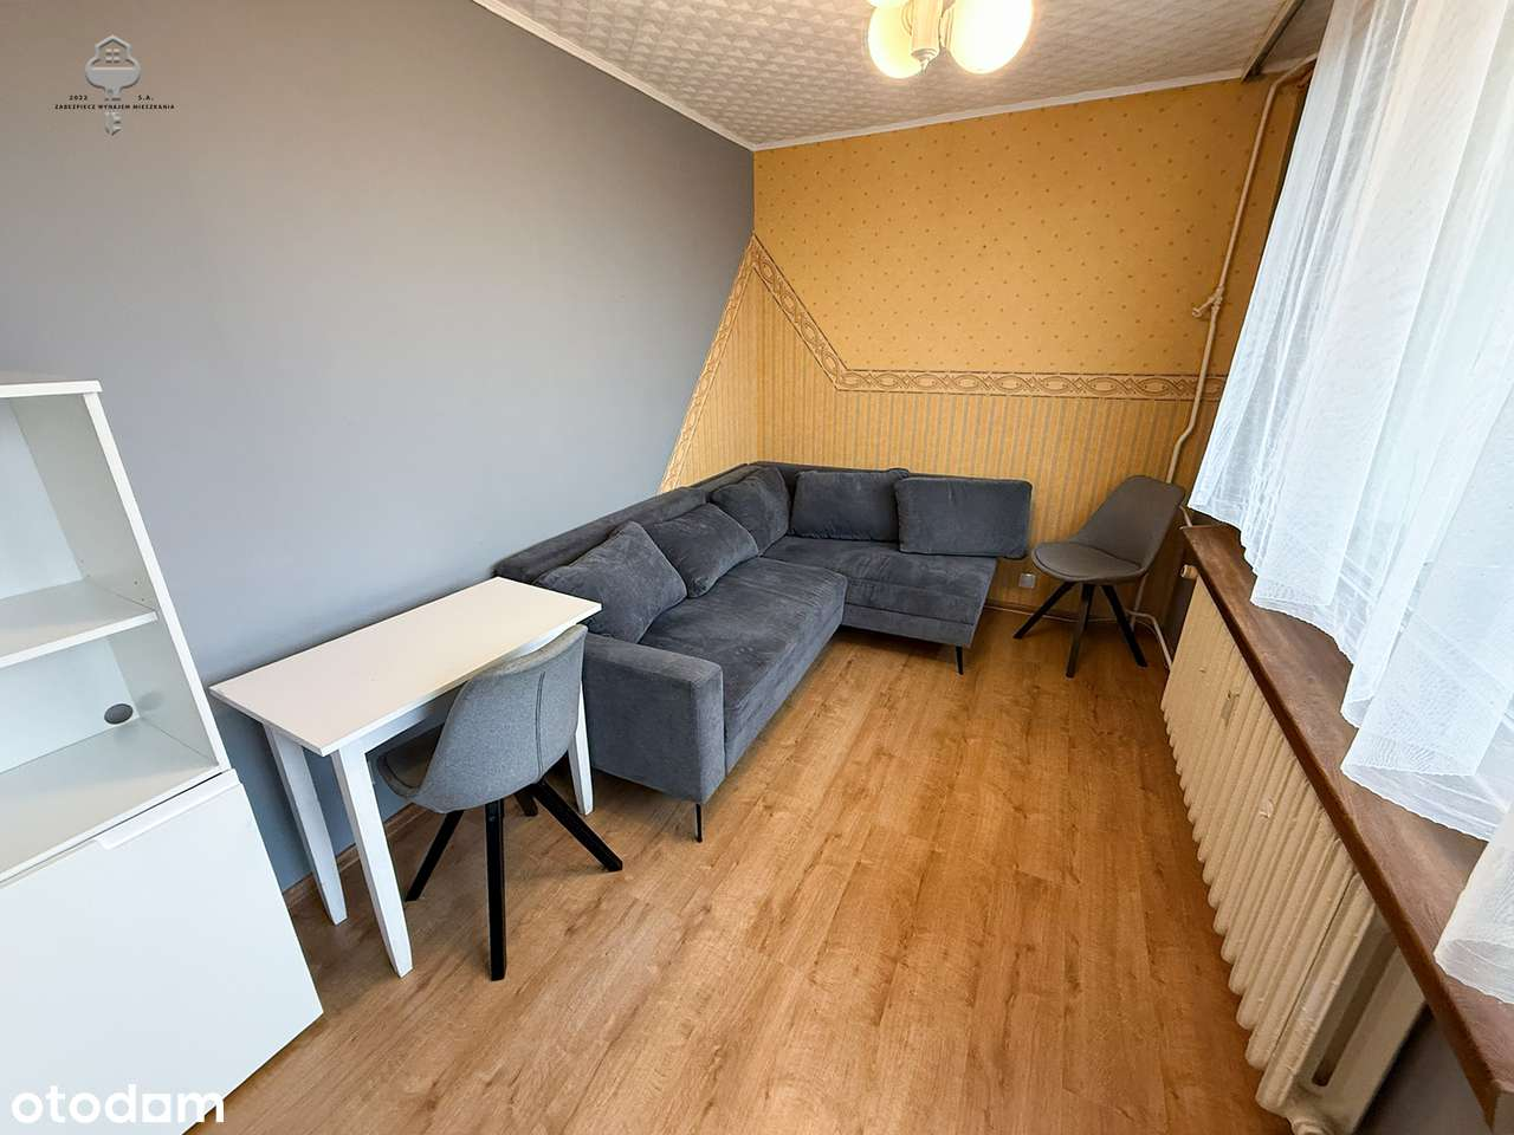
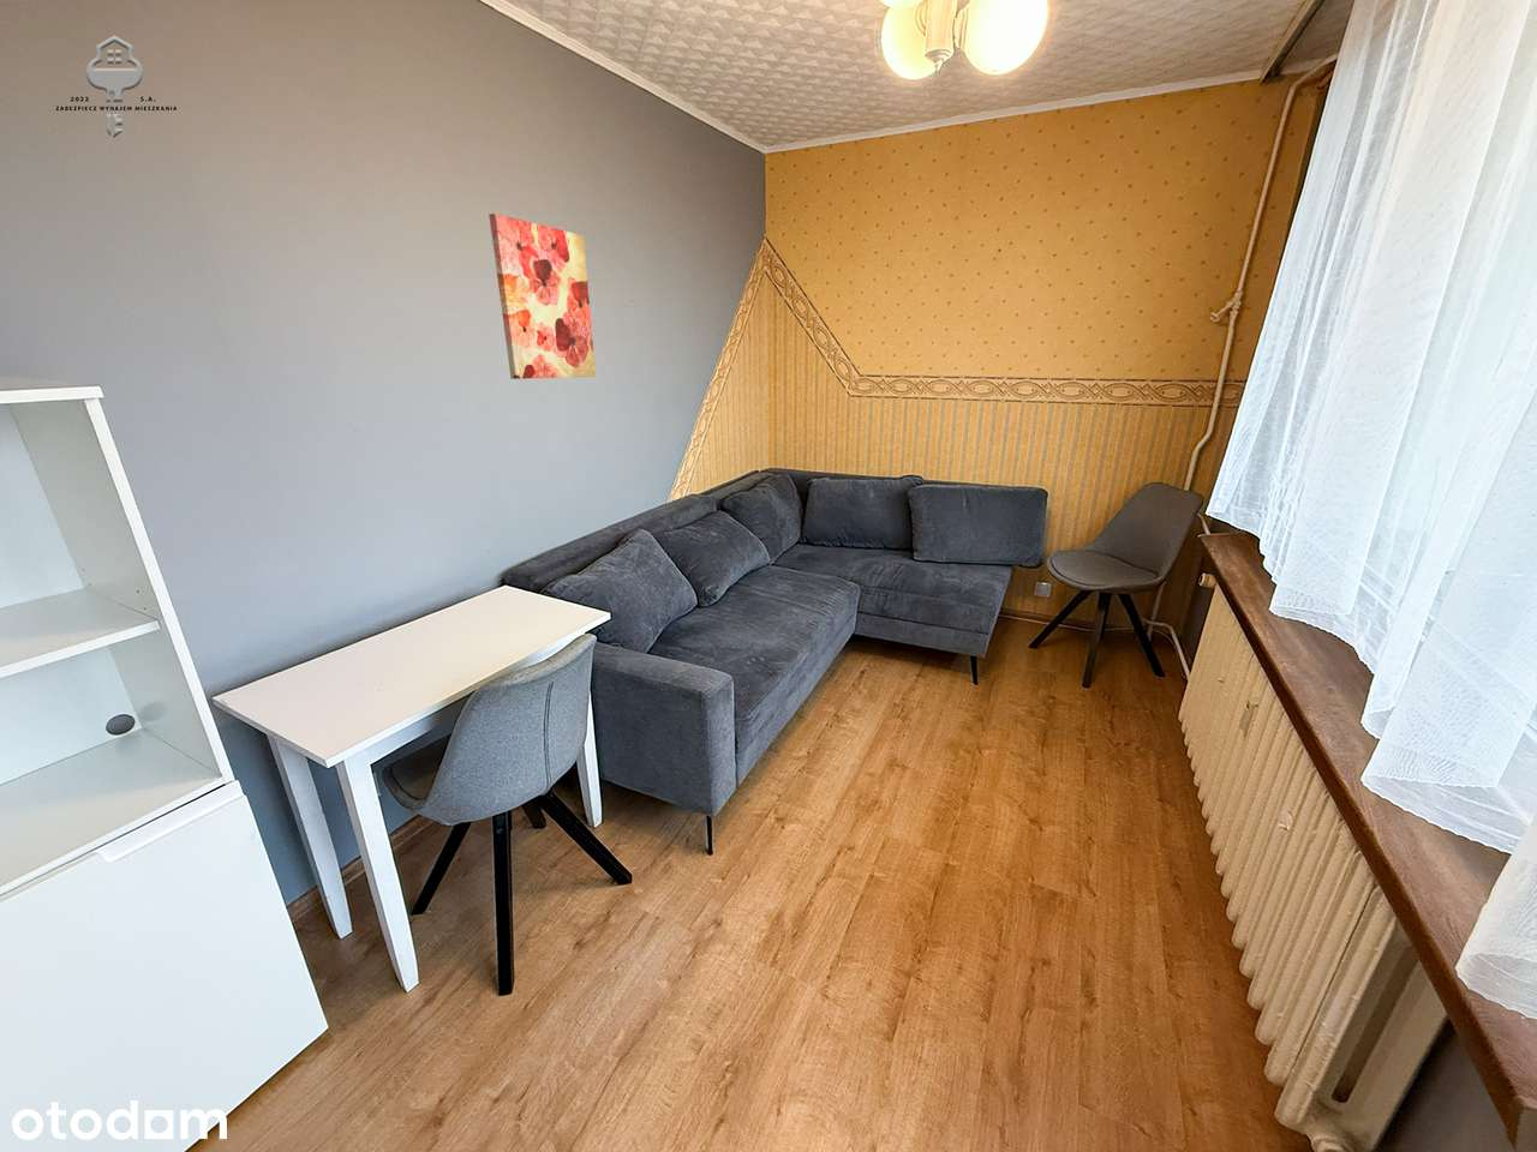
+ wall art [488,213,597,380]
